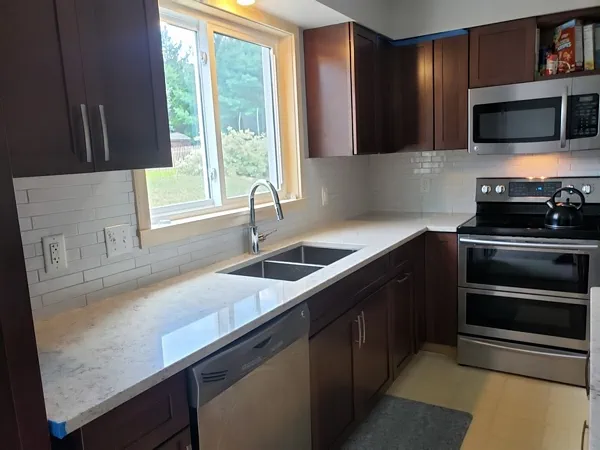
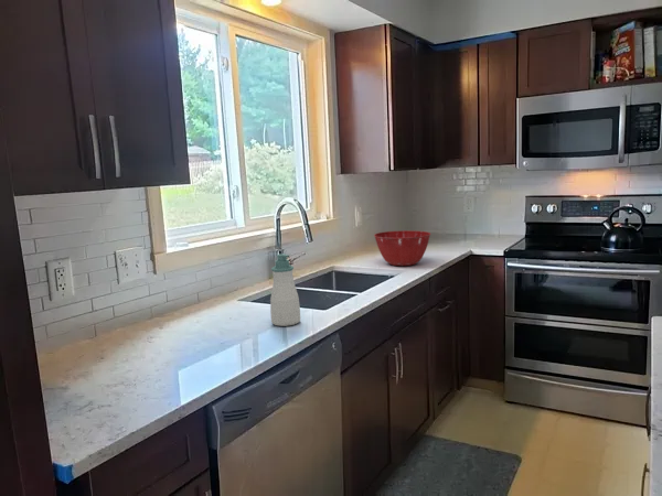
+ mixing bowl [373,229,431,267]
+ soap bottle [269,252,301,327]
